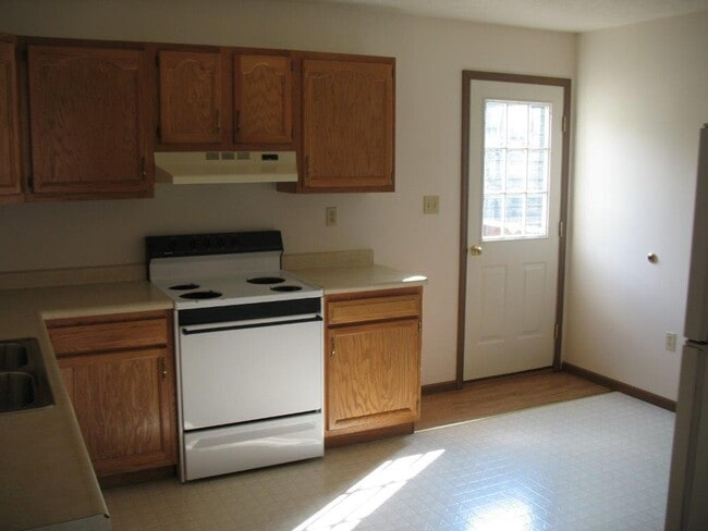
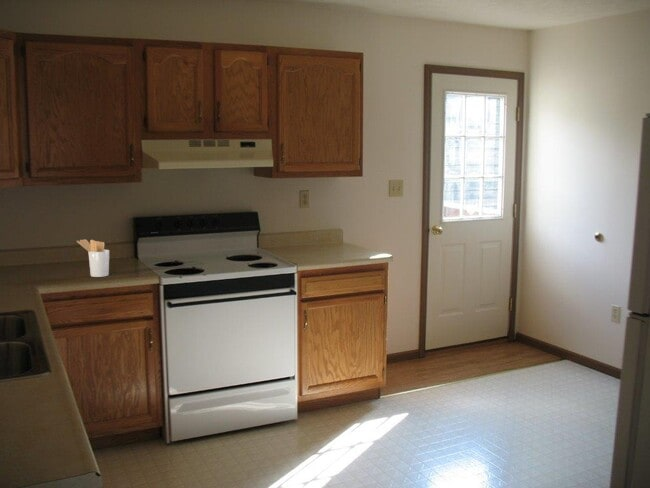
+ utensil holder [76,238,110,278]
